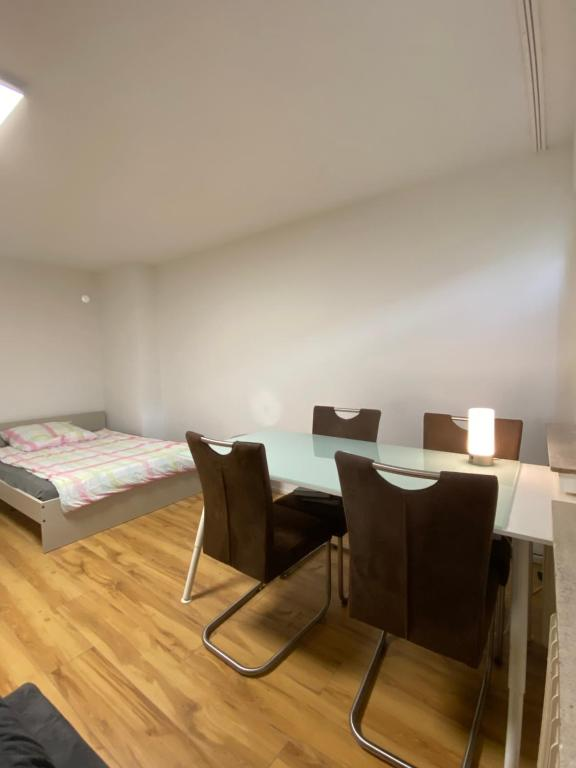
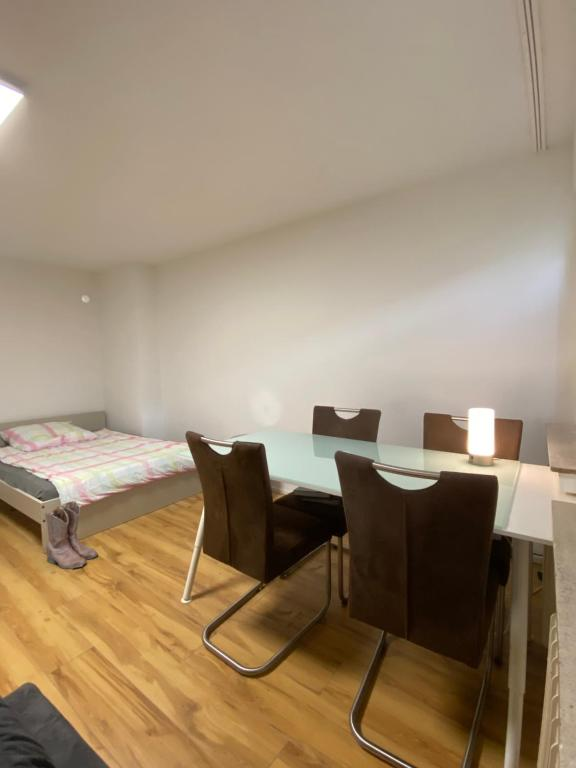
+ boots [44,500,99,570]
